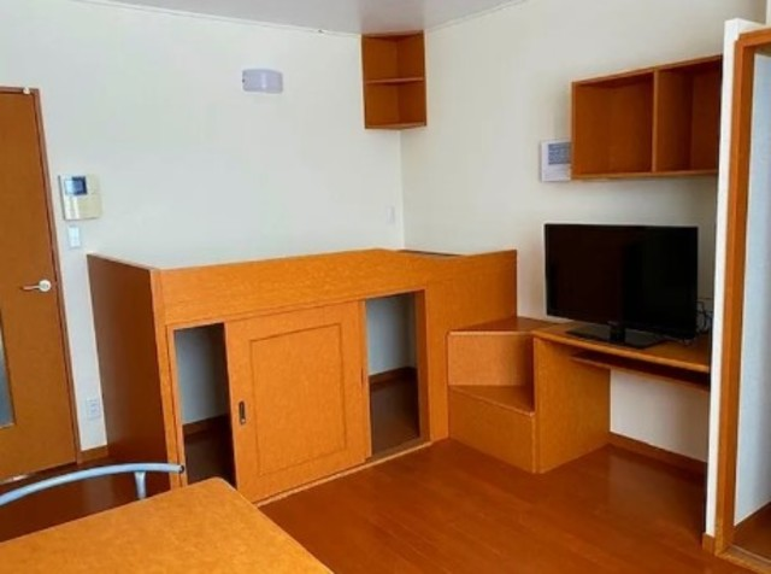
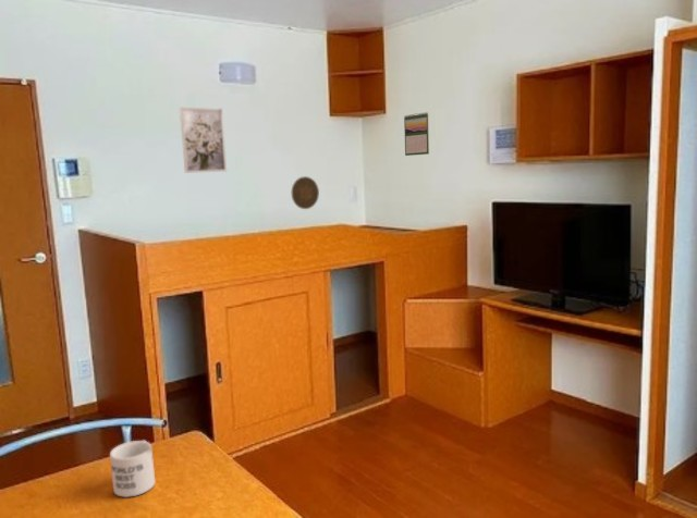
+ wall art [179,107,228,174]
+ mug [109,440,156,498]
+ calendar [403,111,430,157]
+ decorative plate [291,175,320,210]
